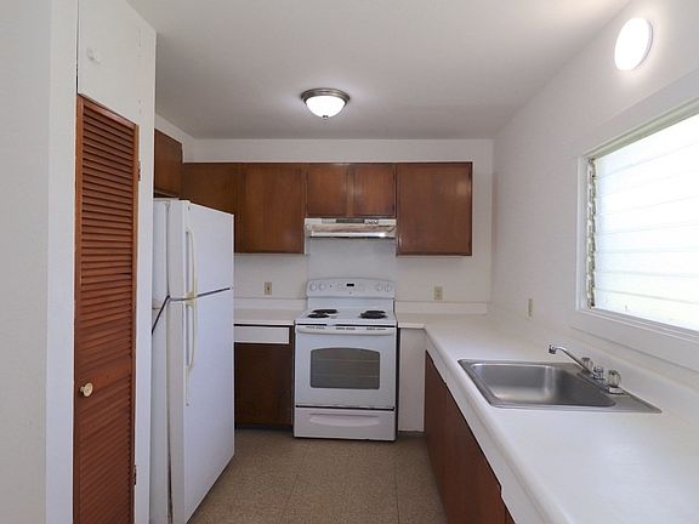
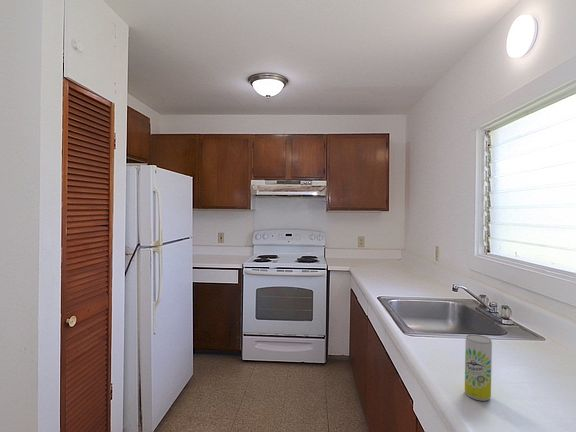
+ beverage can [464,333,493,402]
